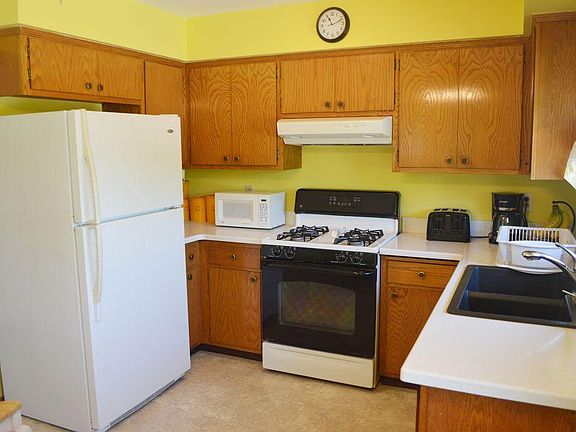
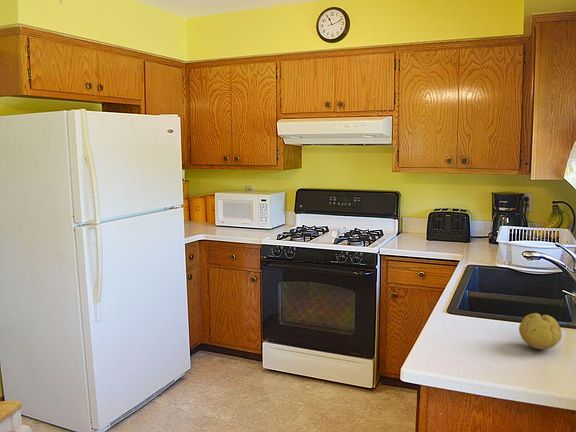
+ fruit [518,312,563,350]
